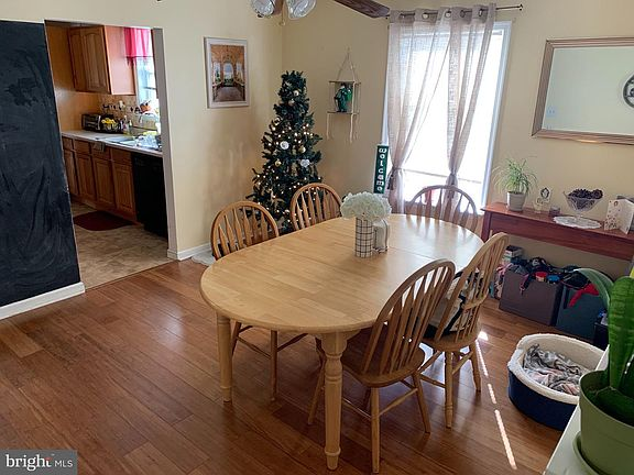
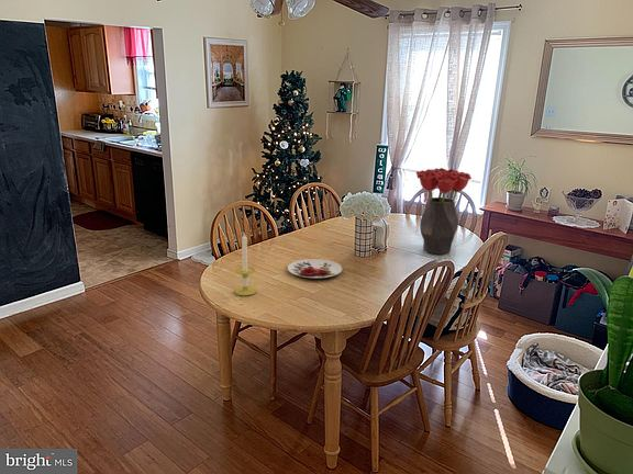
+ candle [233,233,258,296]
+ bouquet [415,167,473,256]
+ plate [287,258,343,279]
